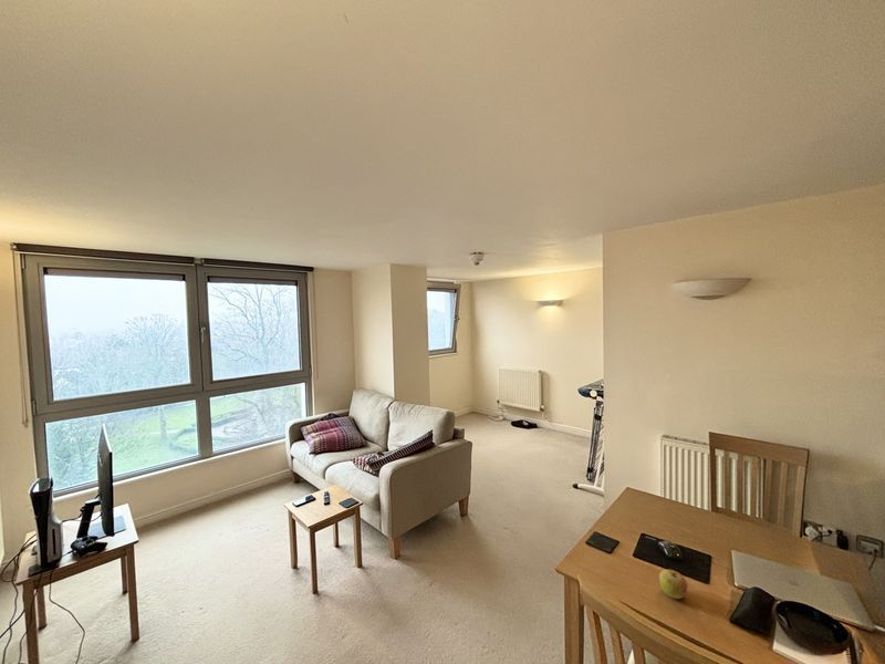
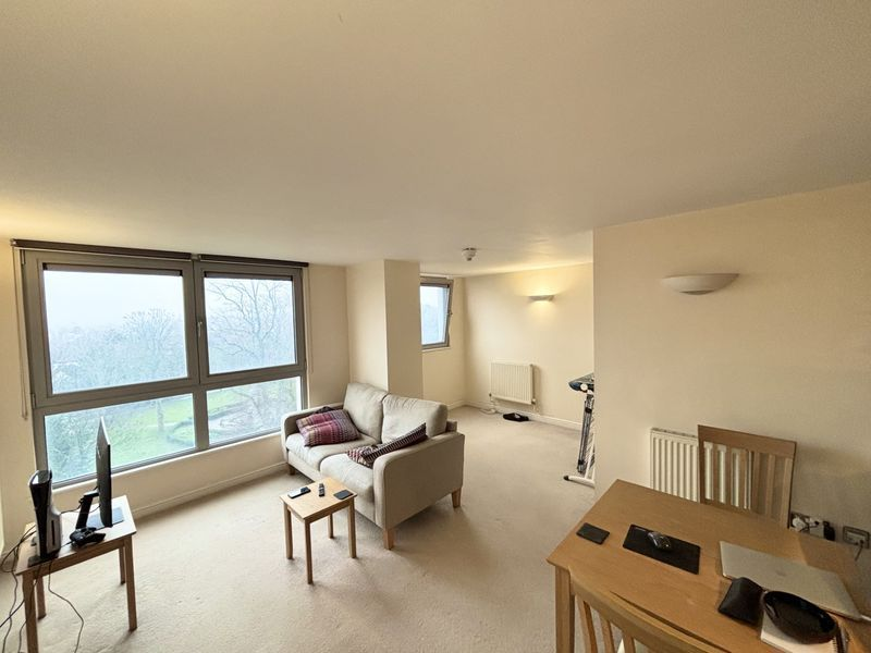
- apple [658,569,688,600]
